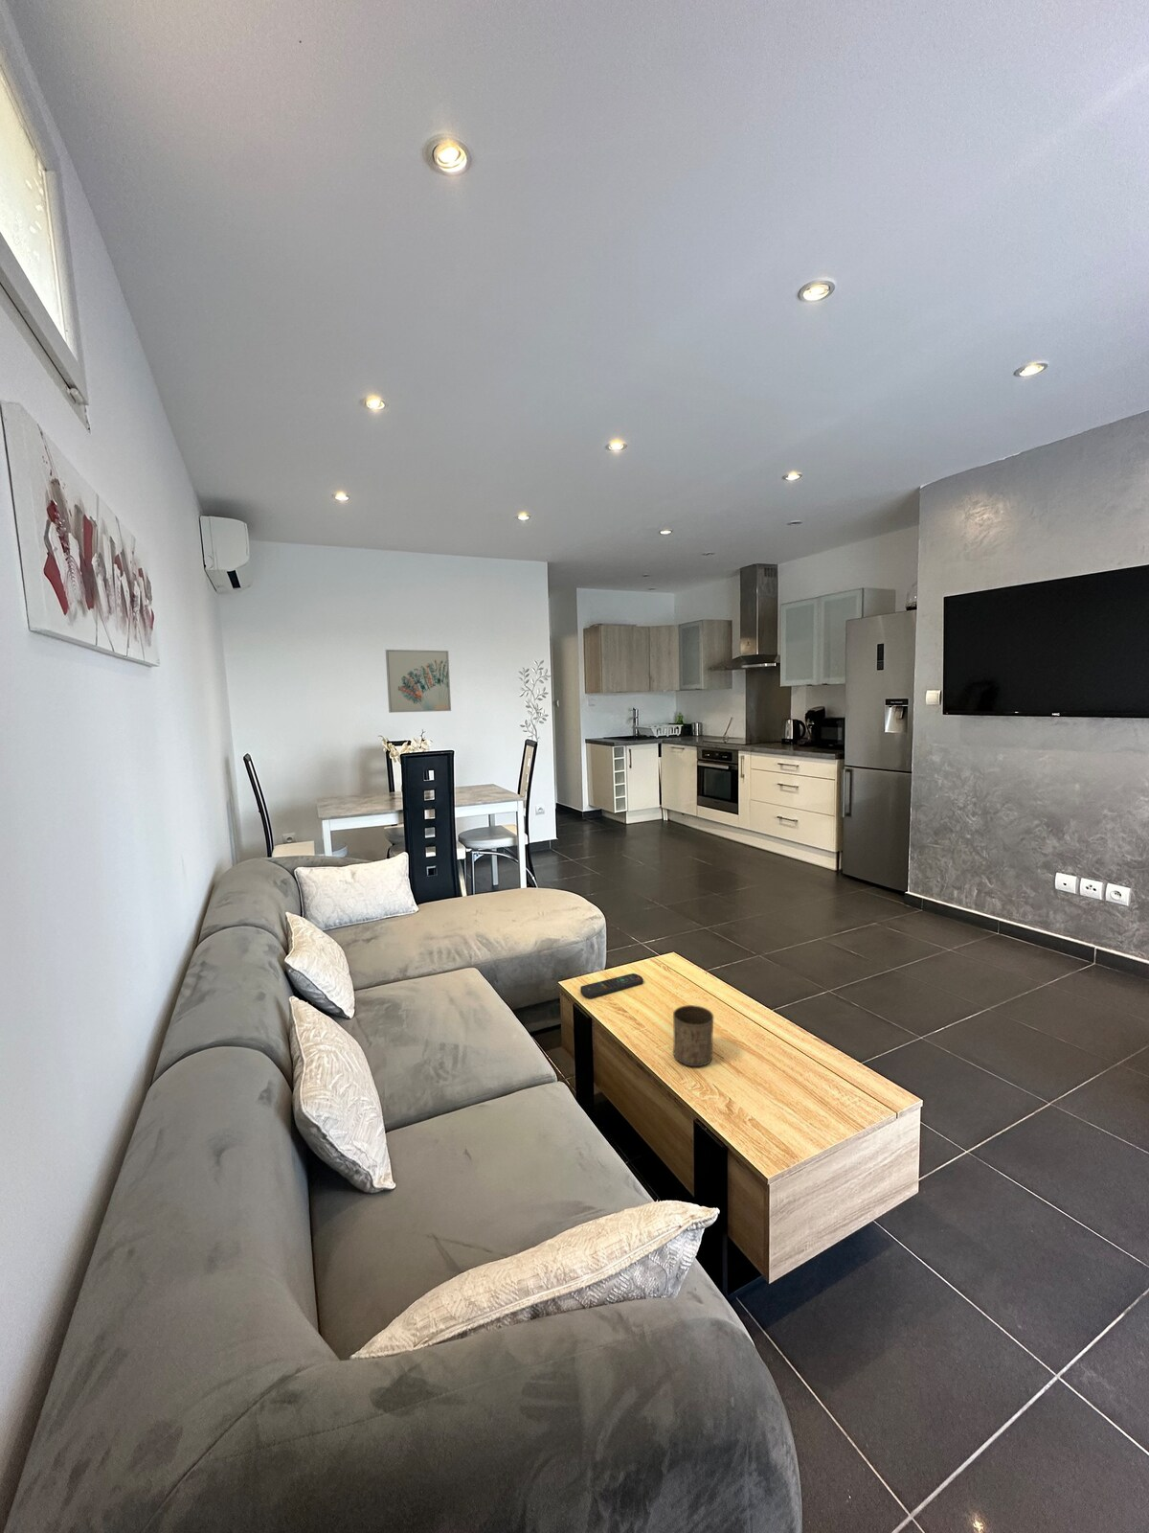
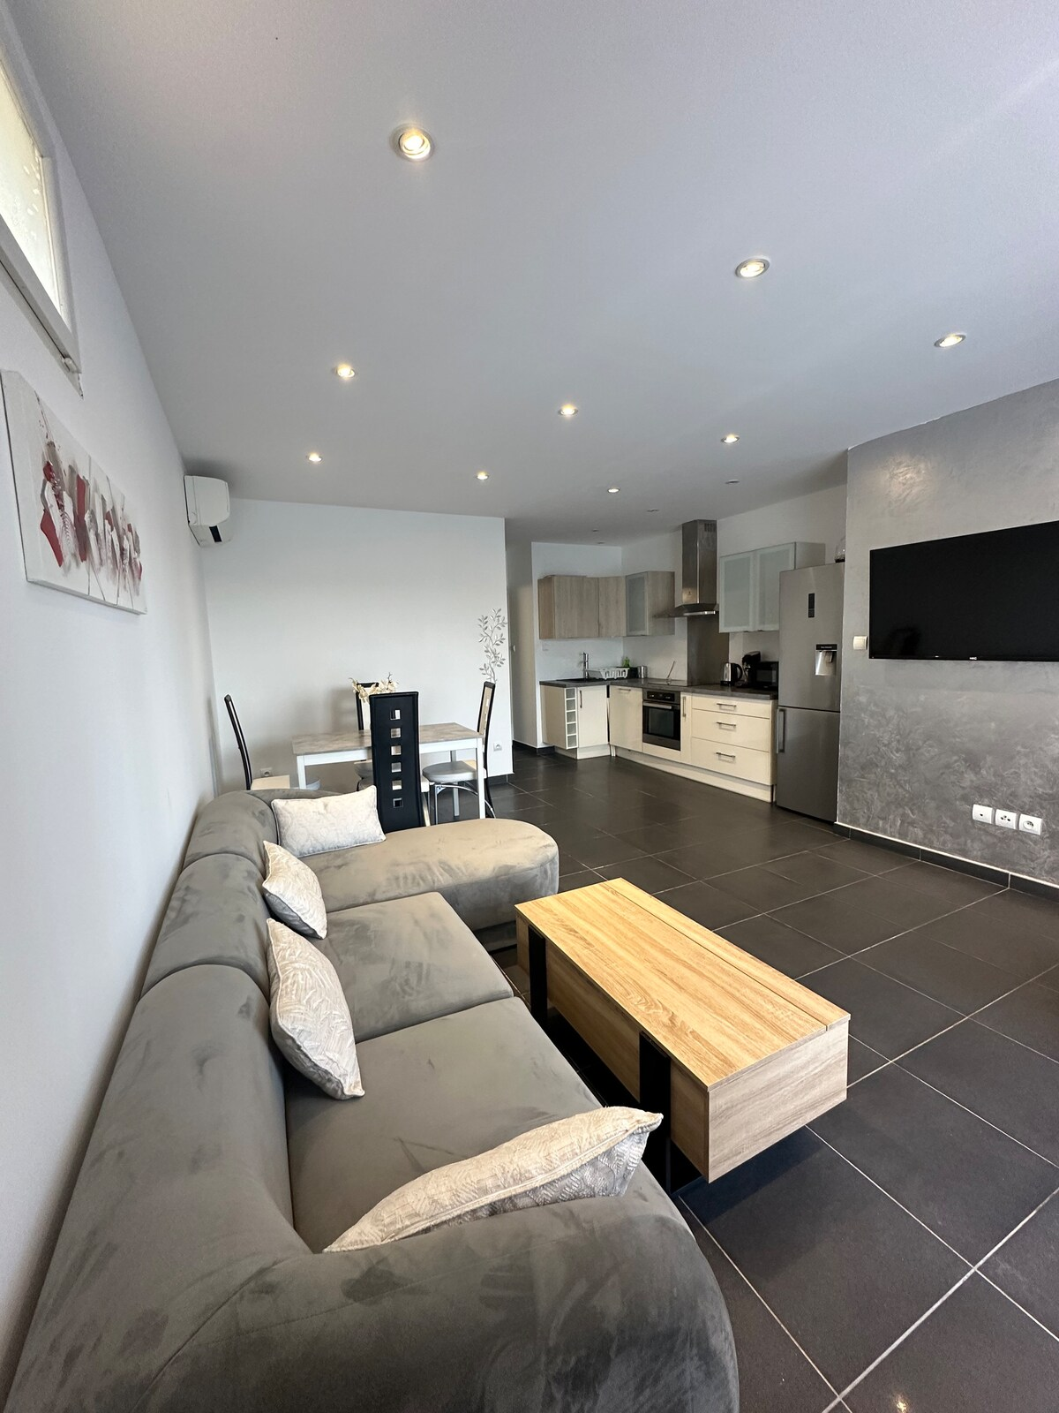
- cup [672,1004,715,1067]
- remote control [579,973,645,998]
- wall art [385,648,451,713]
